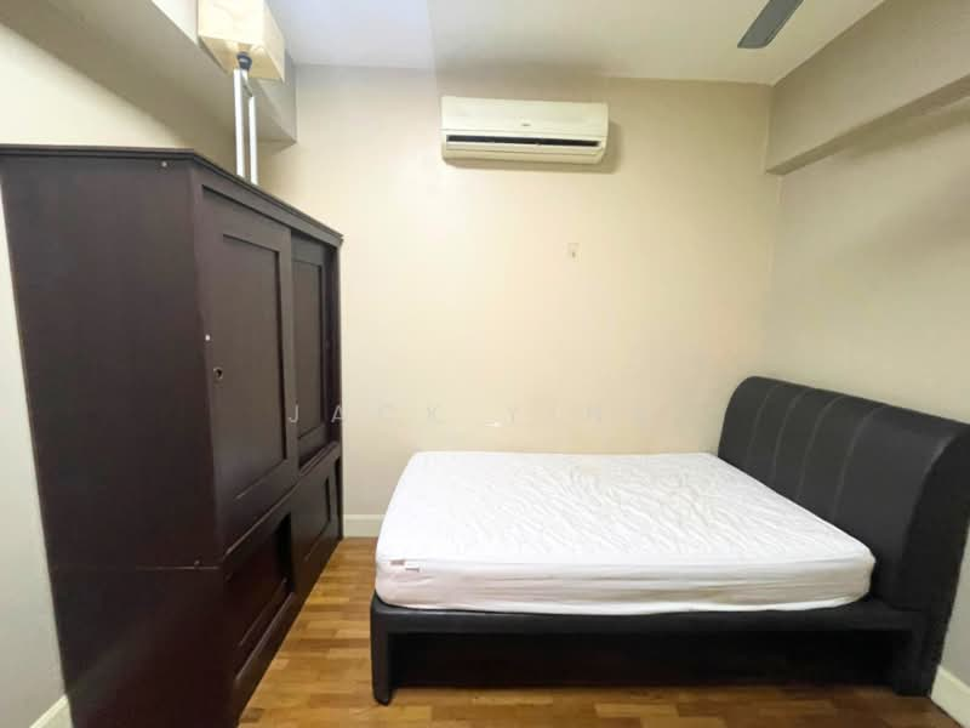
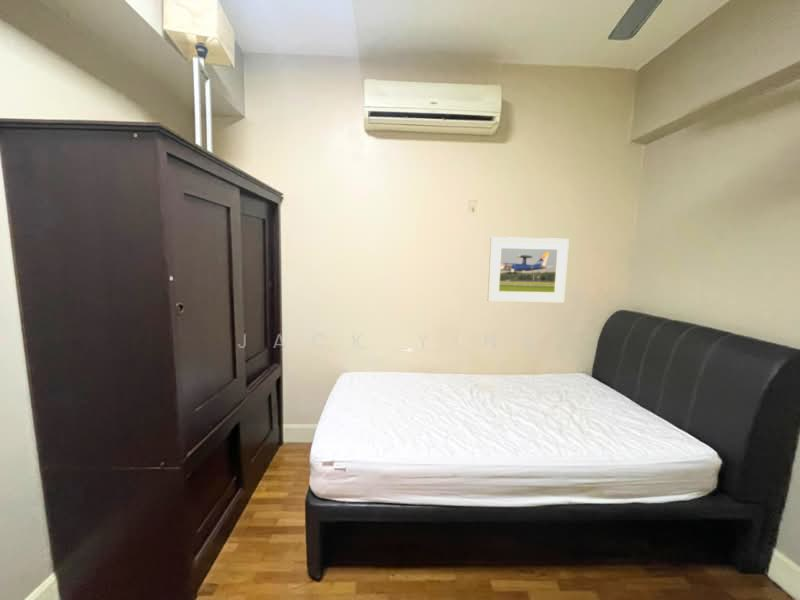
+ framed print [487,236,570,304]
